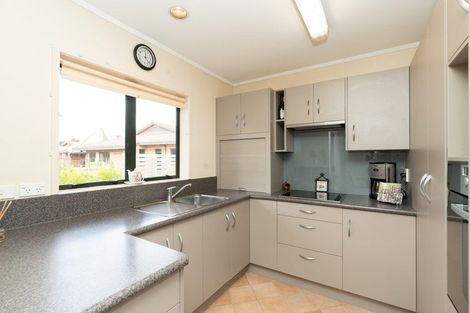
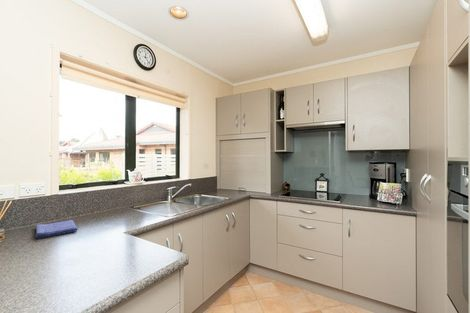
+ dish towel [34,219,79,240]
